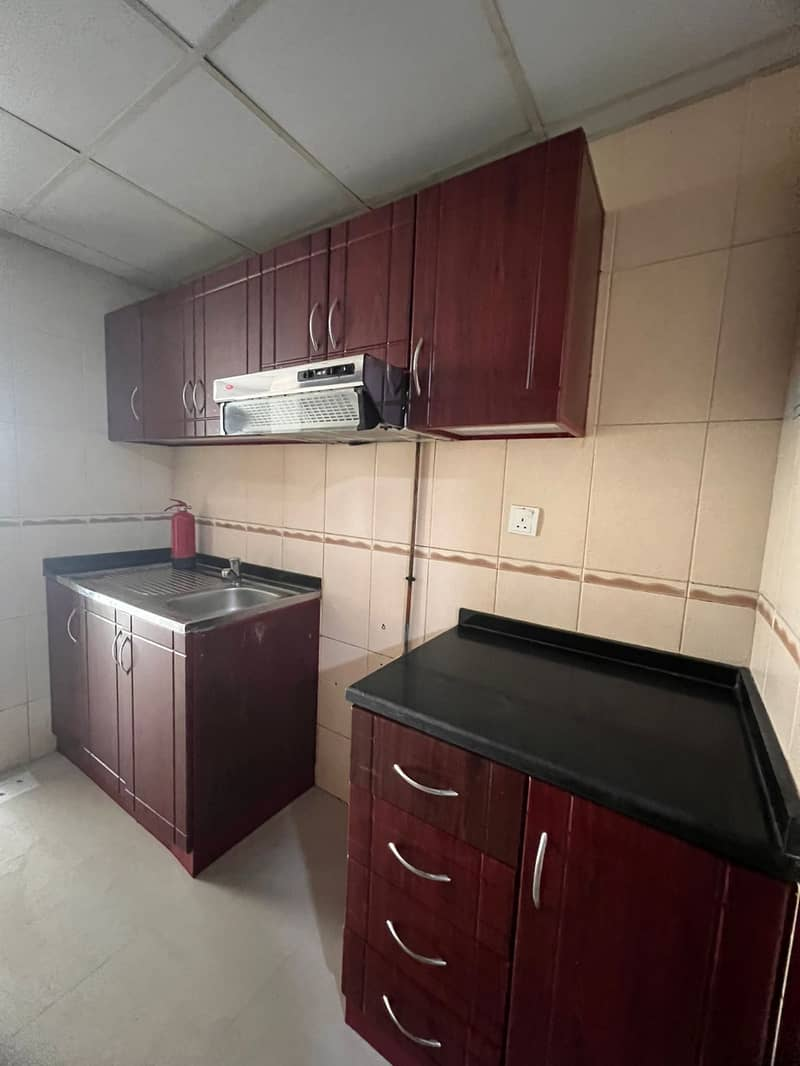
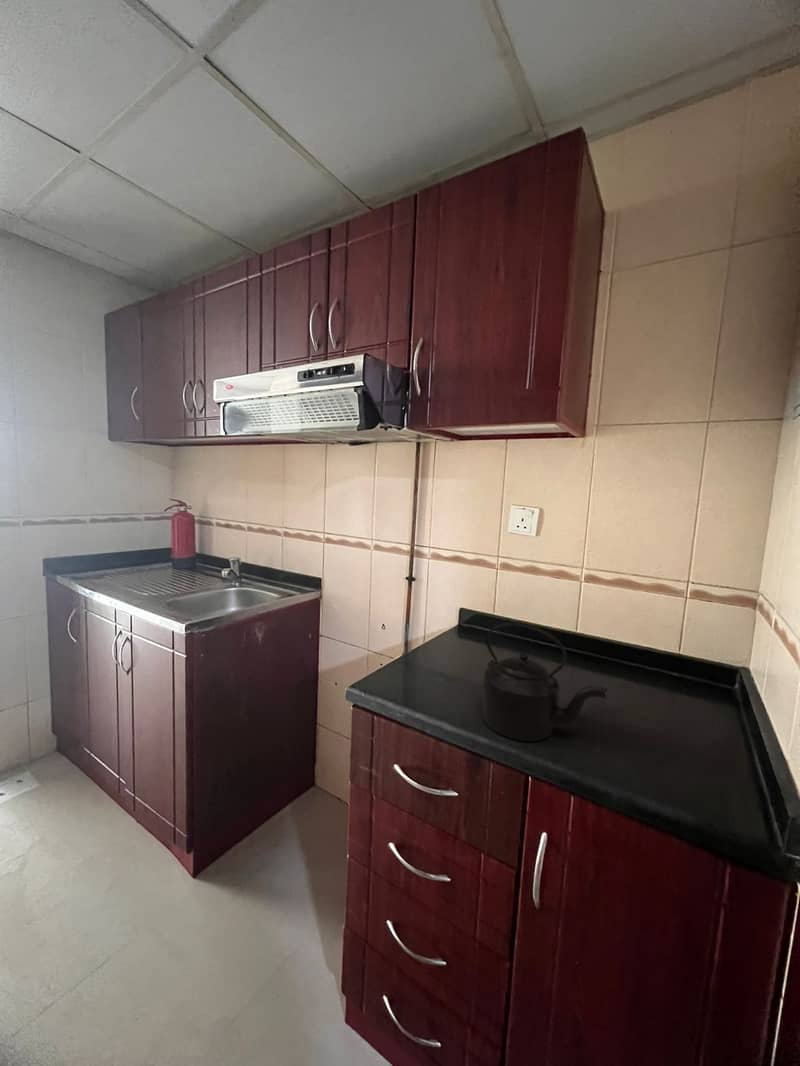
+ kettle [482,622,609,742]
